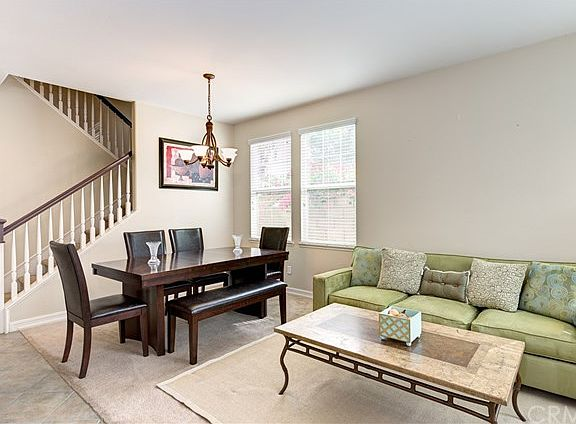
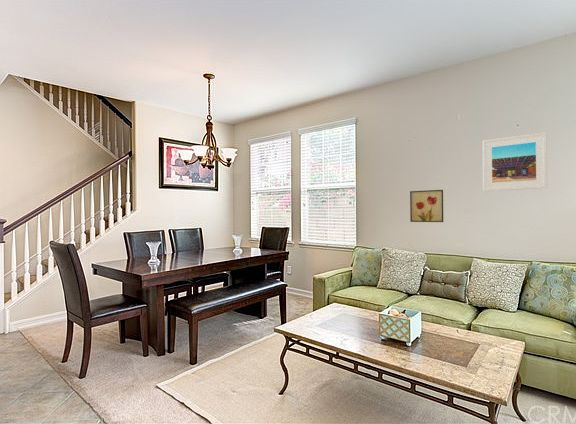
+ wall art [409,189,444,223]
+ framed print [482,131,548,192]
